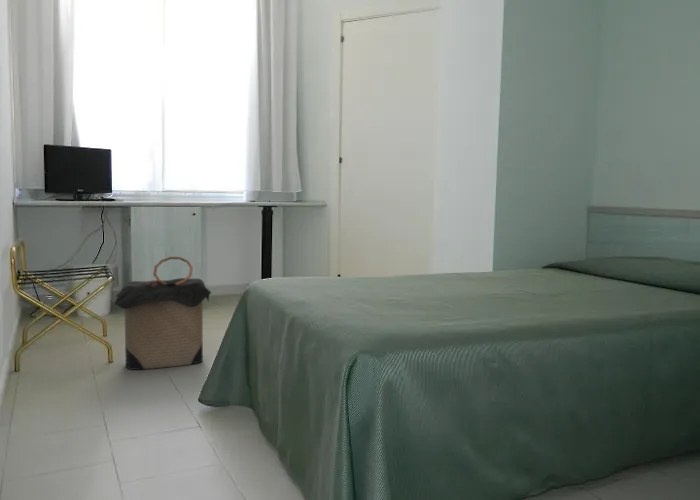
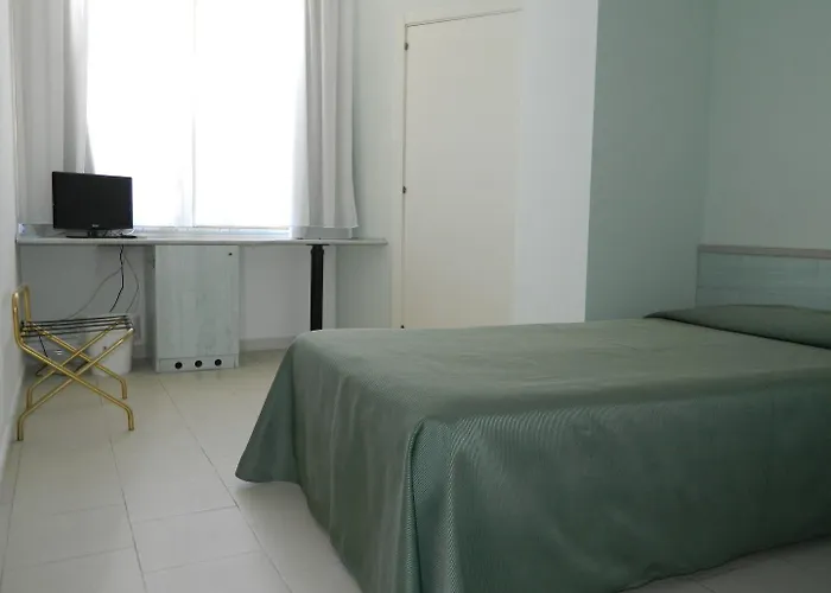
- laundry hamper [114,256,212,371]
